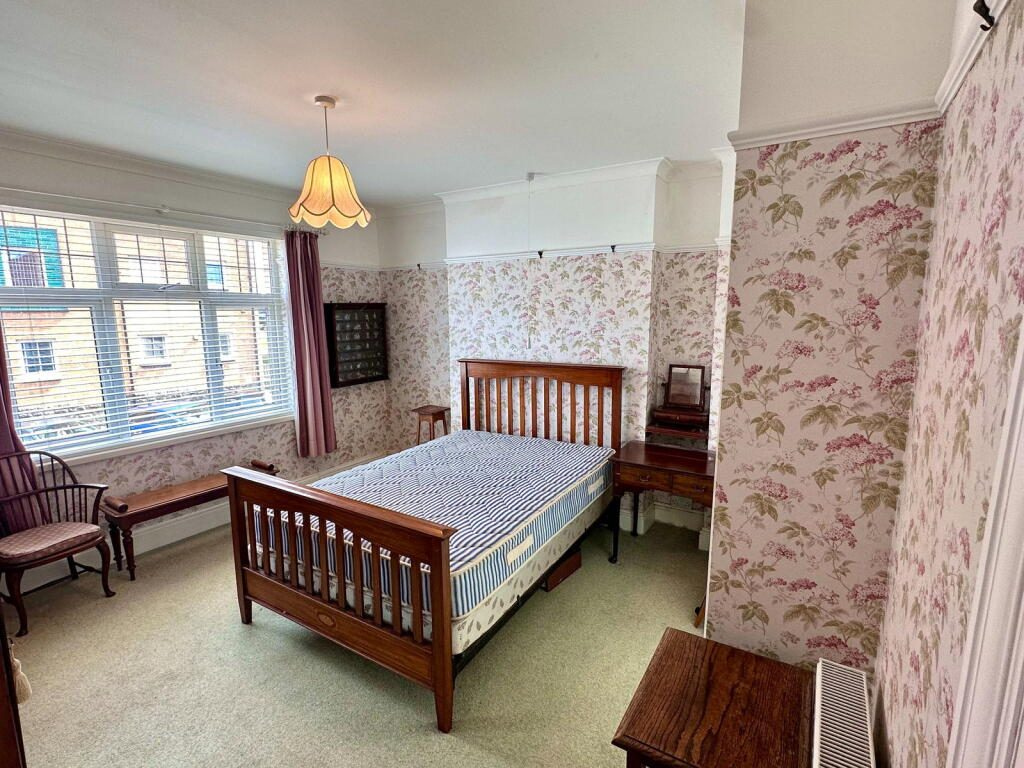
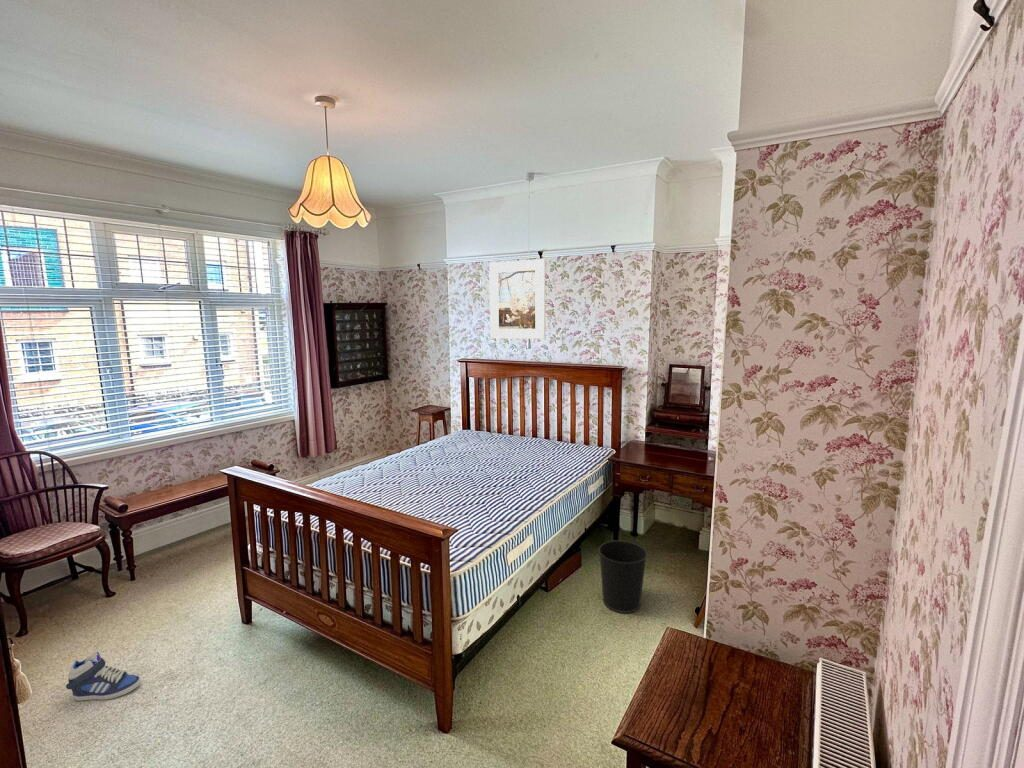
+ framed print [488,258,546,340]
+ wastebasket [597,539,648,614]
+ sneaker [65,651,142,702]
